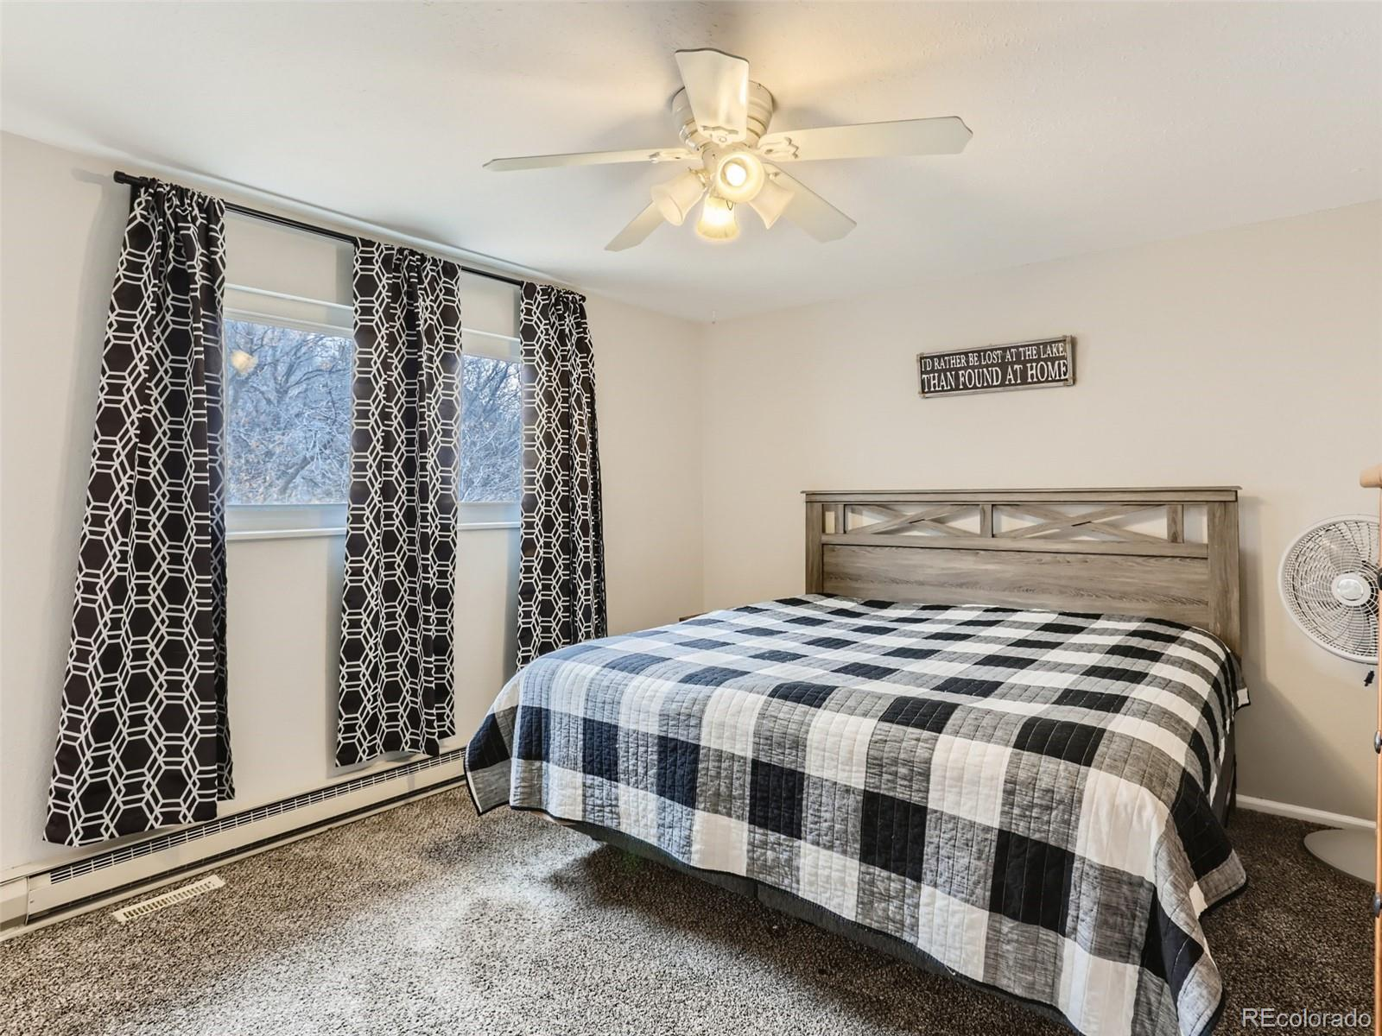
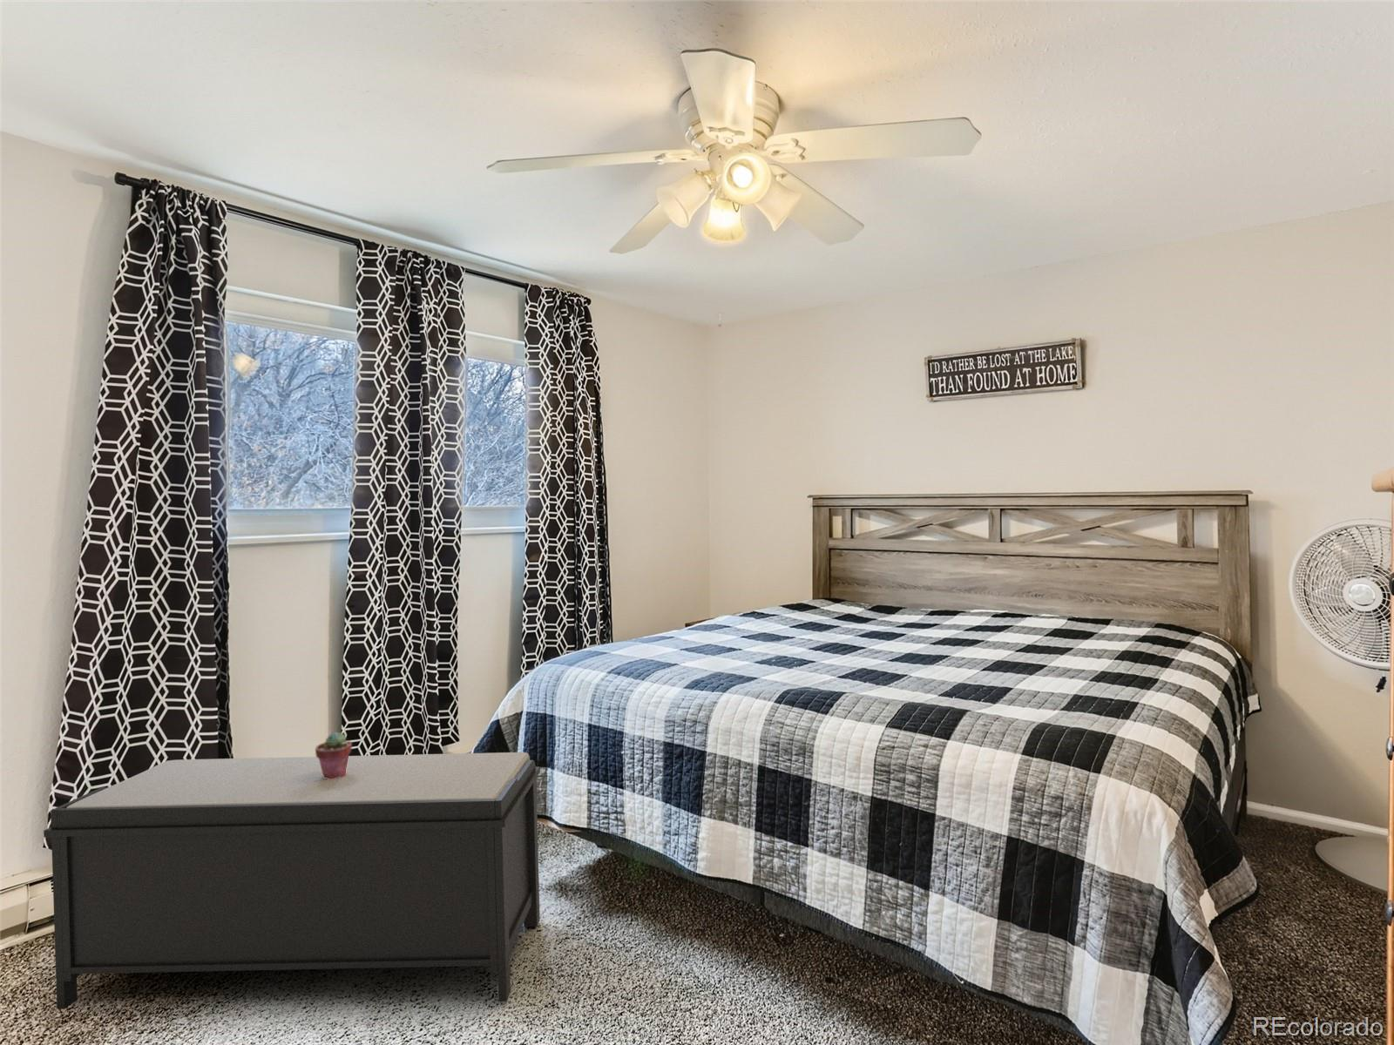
+ bench [43,752,541,1010]
+ potted succulent [315,731,352,779]
